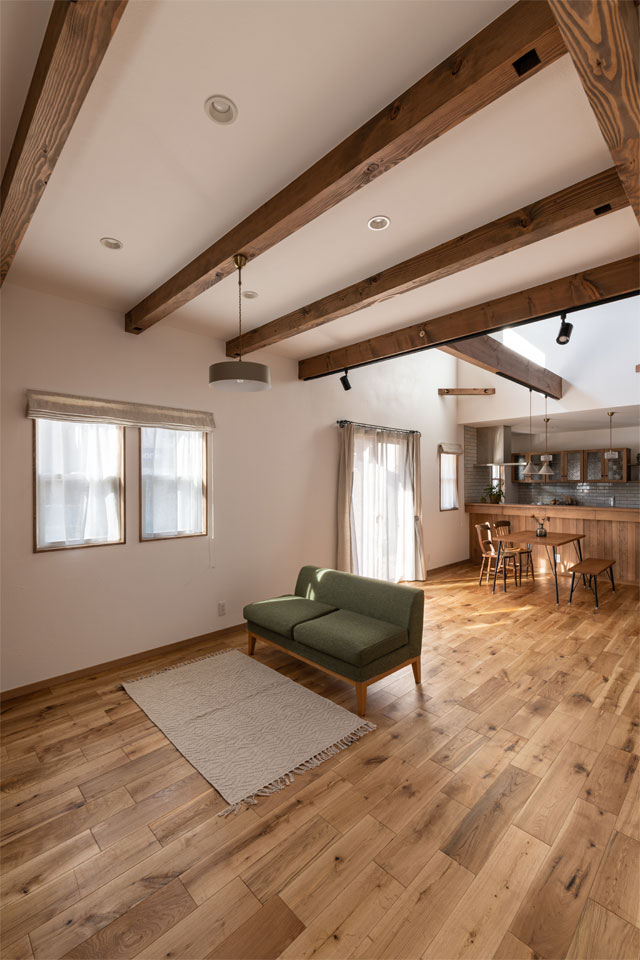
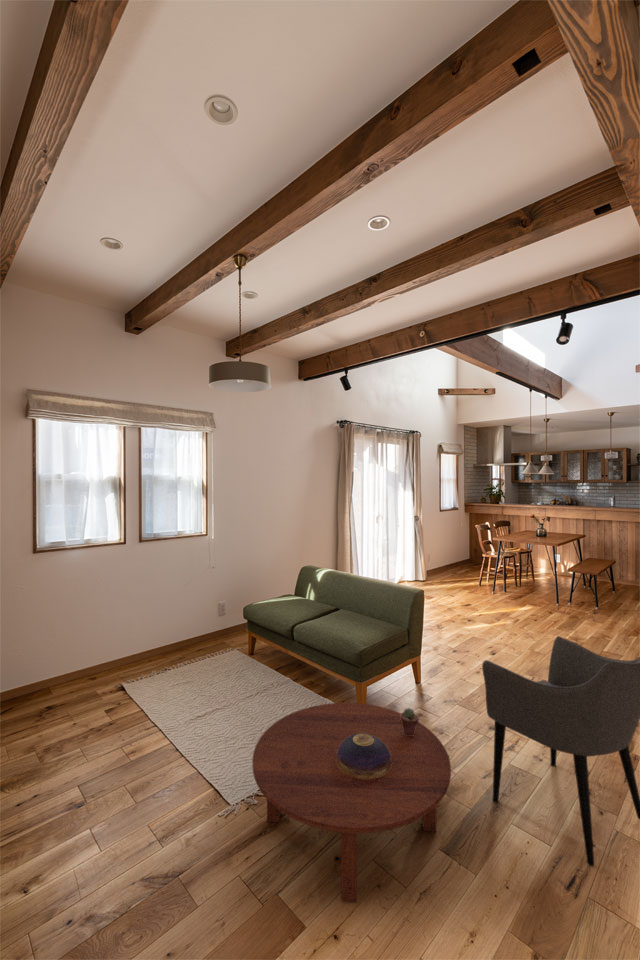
+ decorative bowl [336,733,392,779]
+ coffee table [252,702,452,903]
+ potted succulent [400,707,420,736]
+ armchair [481,635,640,867]
